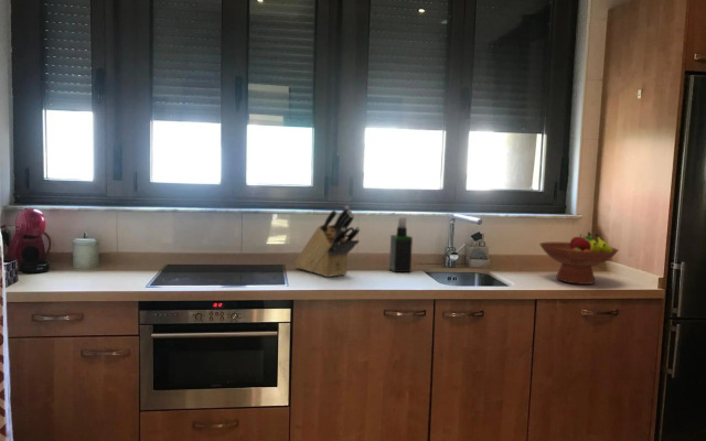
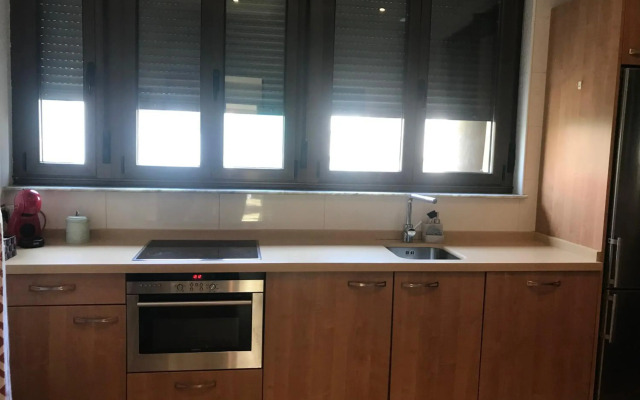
- knife block [295,205,361,278]
- spray bottle [388,216,414,273]
- fruit bowl [538,230,620,286]
